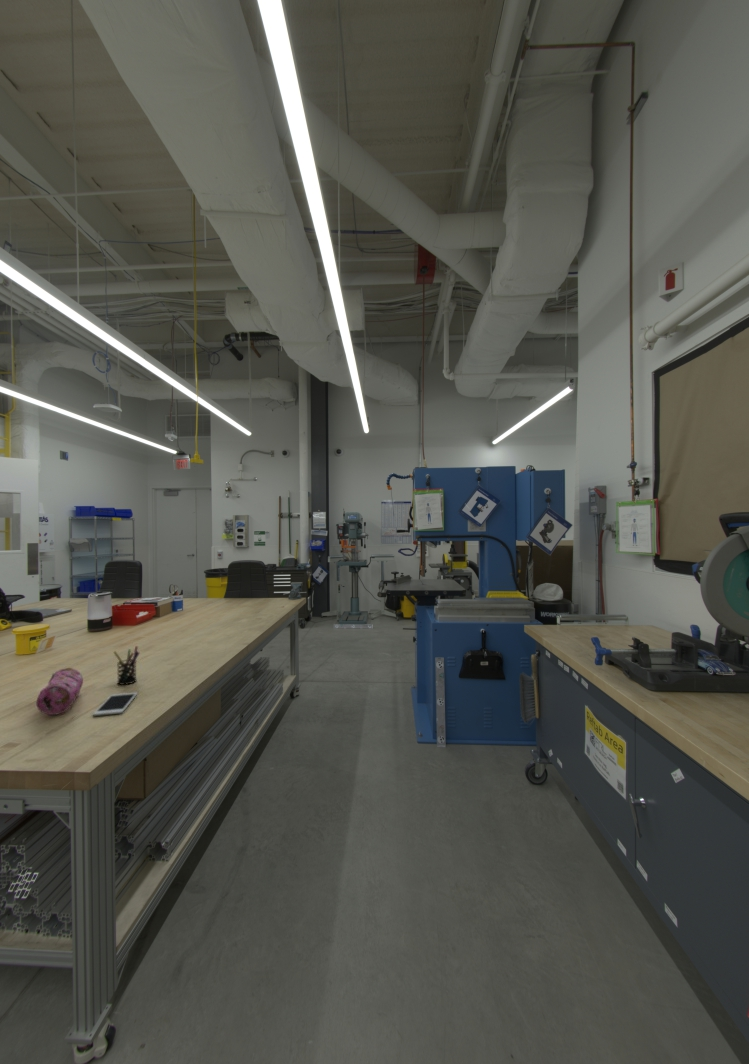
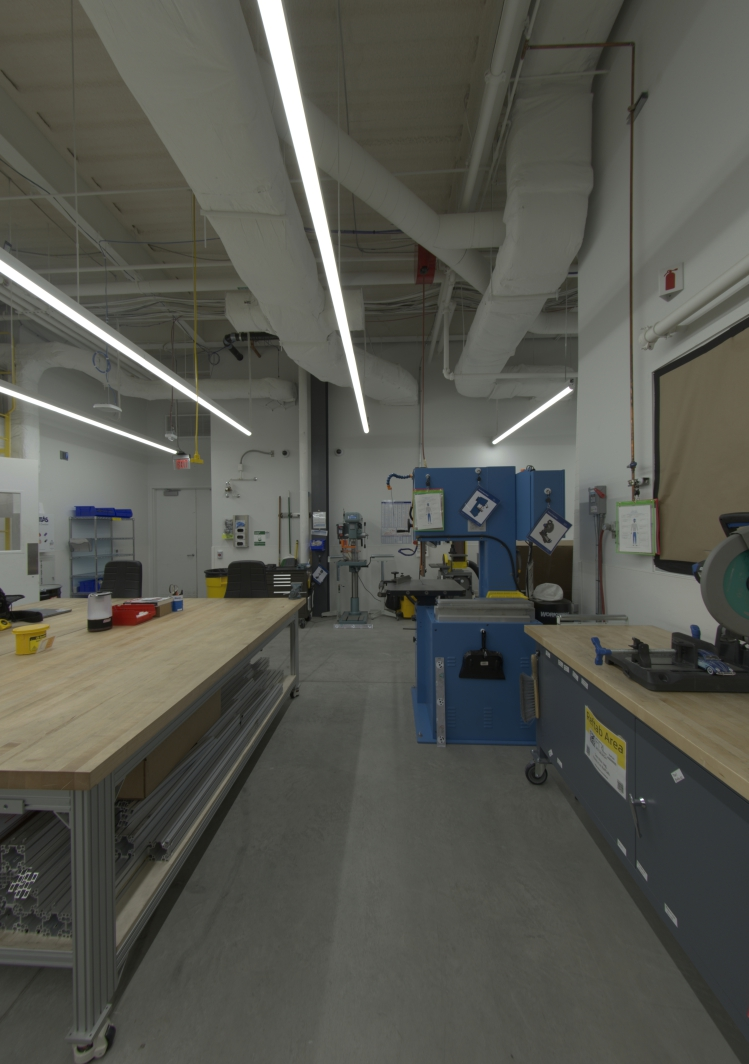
- pen holder [112,645,141,686]
- cell phone [92,692,138,717]
- pencil case [35,667,84,716]
